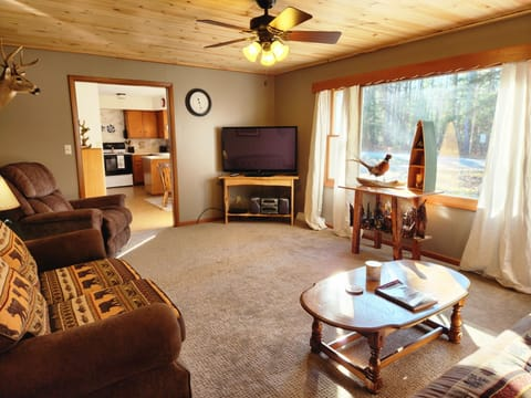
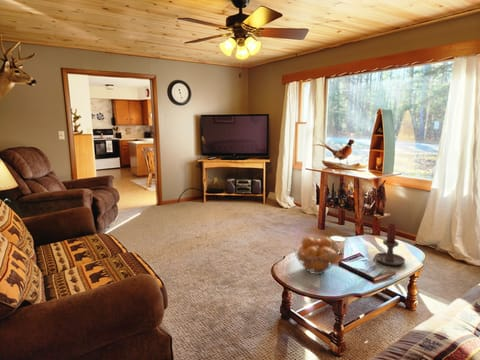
+ fruit basket [292,236,341,275]
+ candle holder [372,222,406,267]
